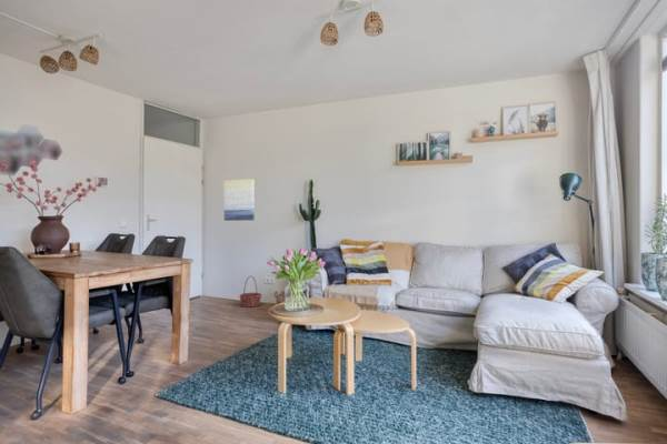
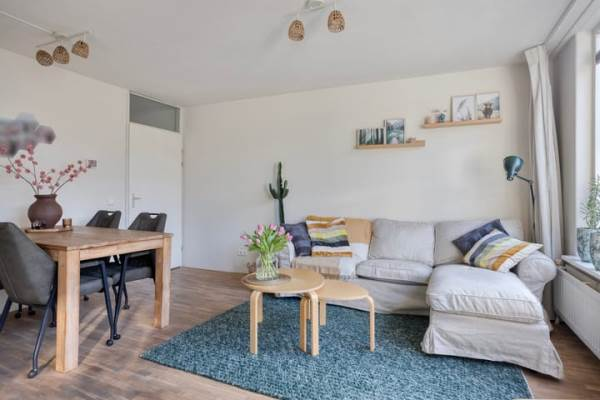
- basket [238,275,263,309]
- wall art [223,178,256,222]
